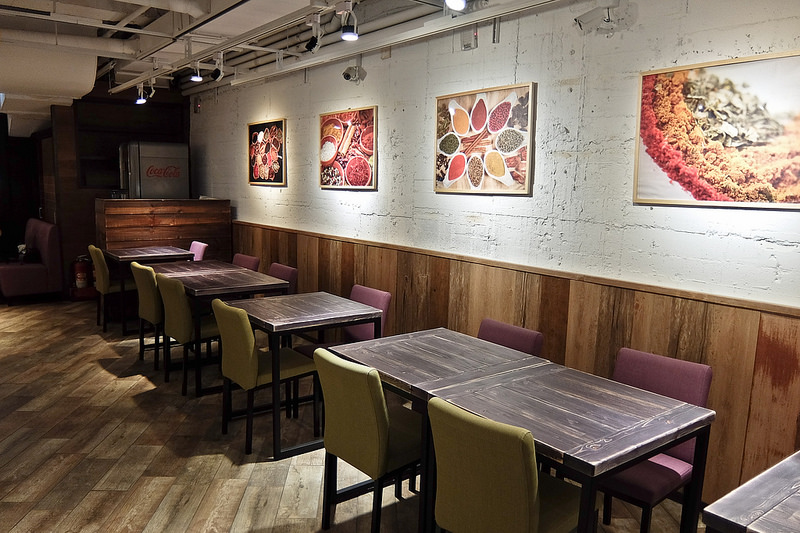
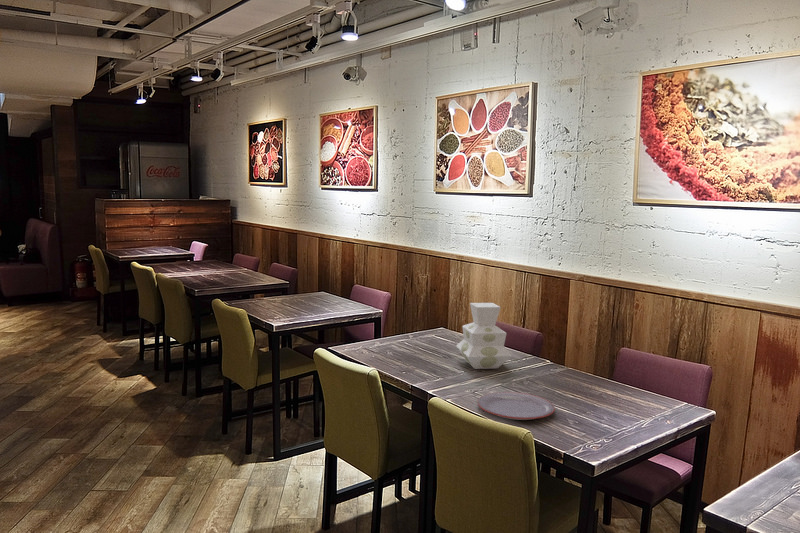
+ vase [455,302,512,370]
+ plate [476,391,556,421]
